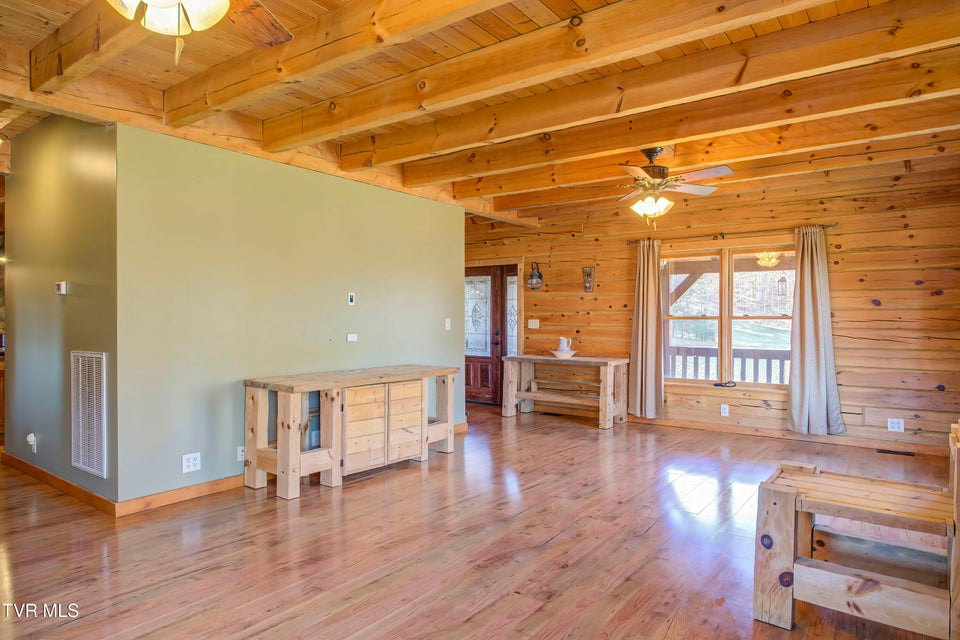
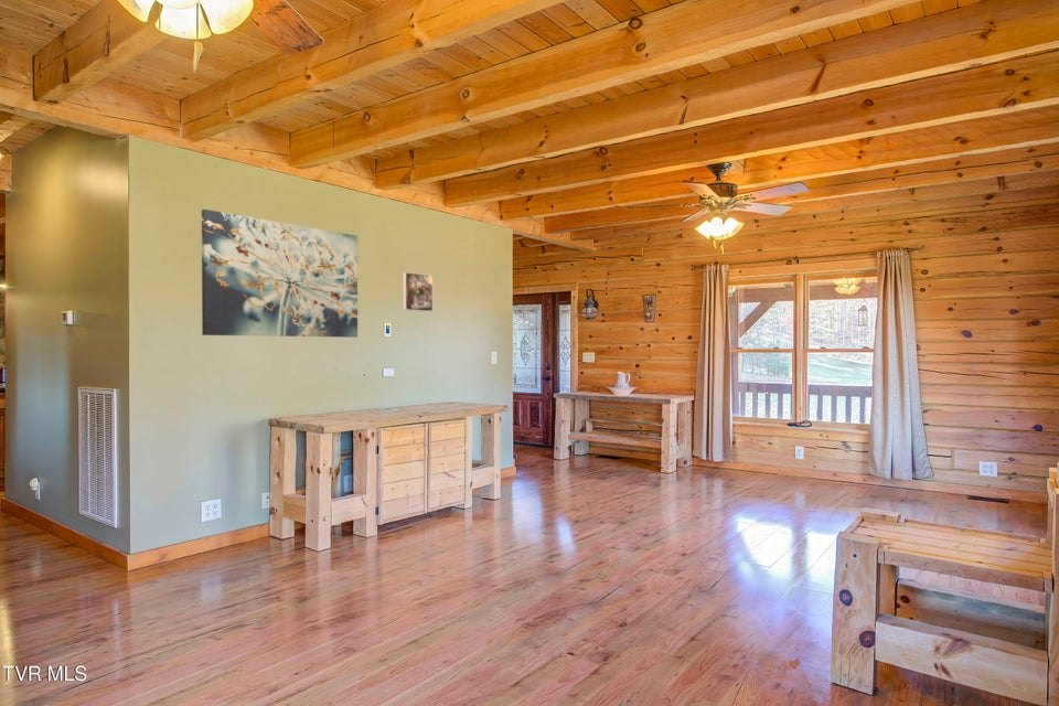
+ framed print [402,271,434,312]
+ wall art [201,208,359,339]
